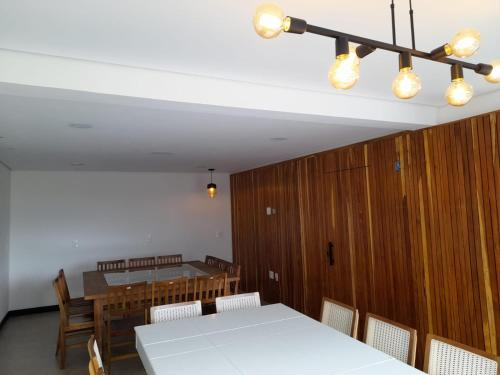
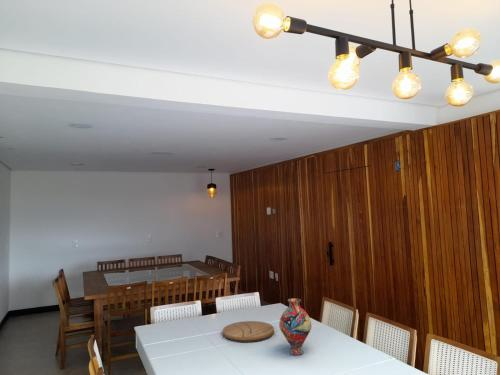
+ cutting board [222,320,275,343]
+ vase [278,297,312,356]
